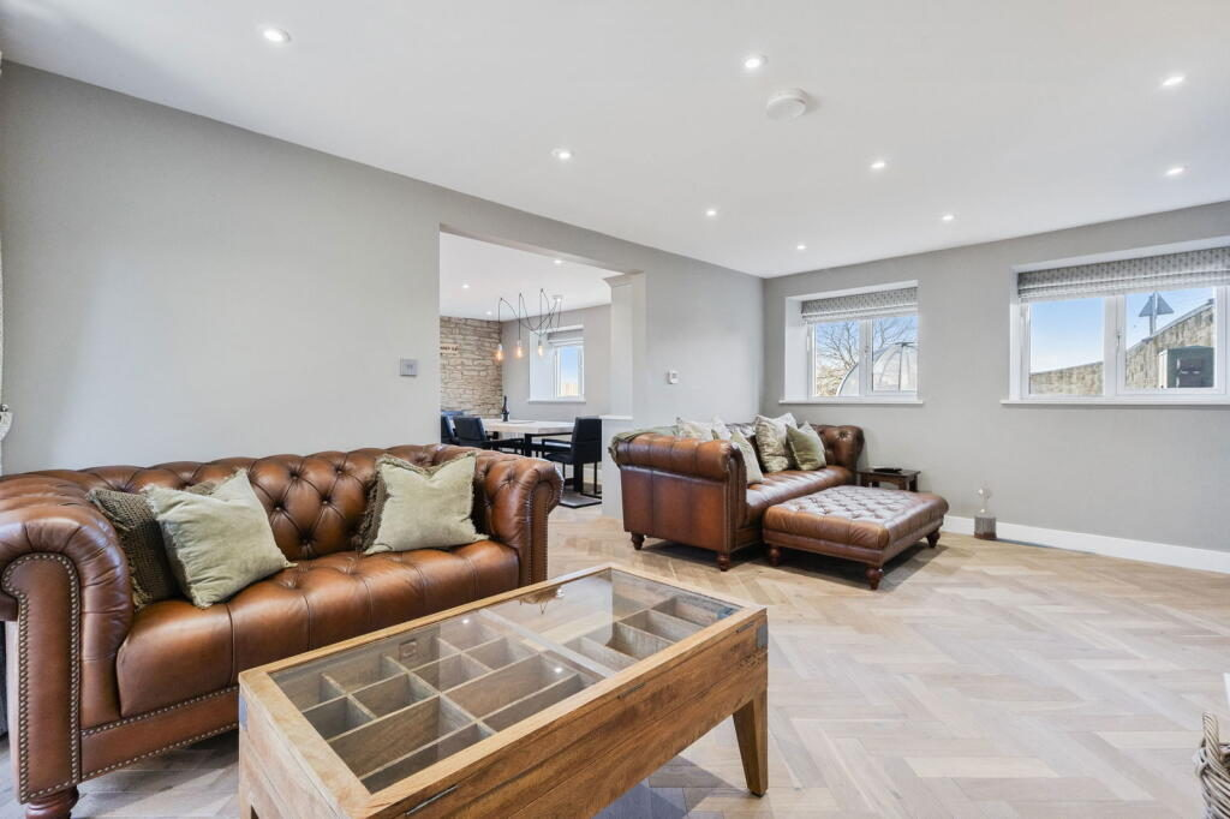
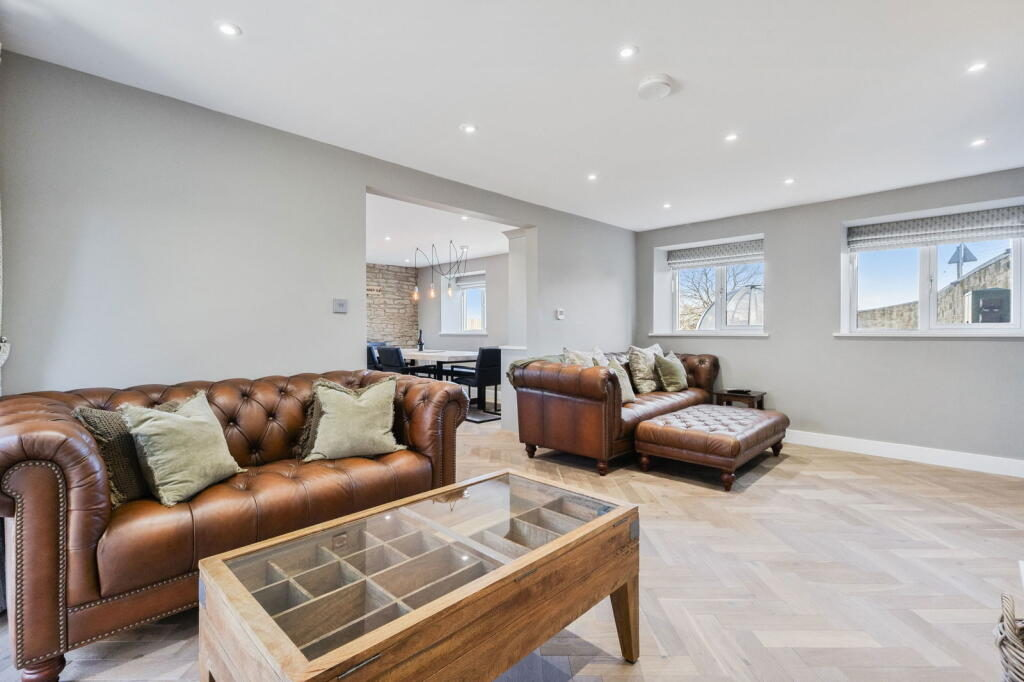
- trophy [973,480,998,542]
